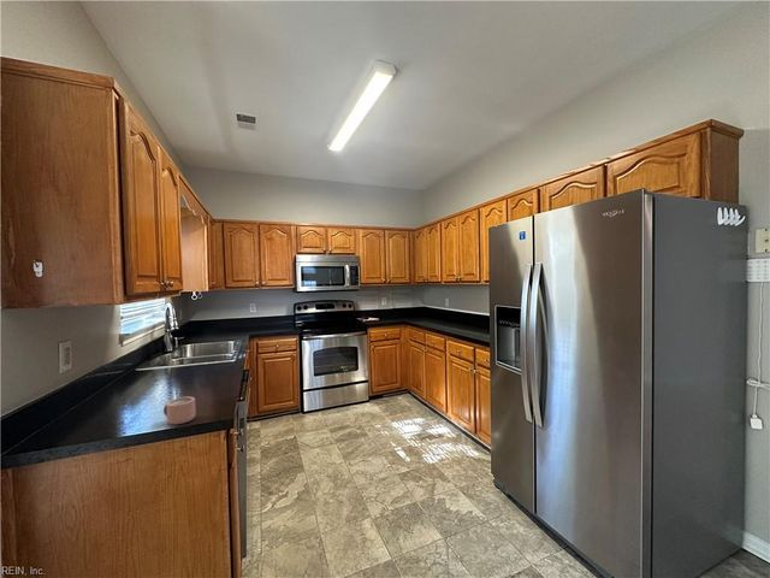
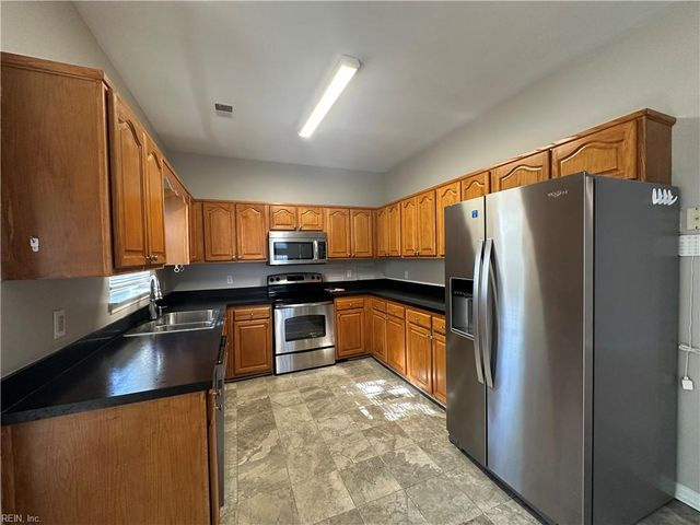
- mug [162,395,197,426]
